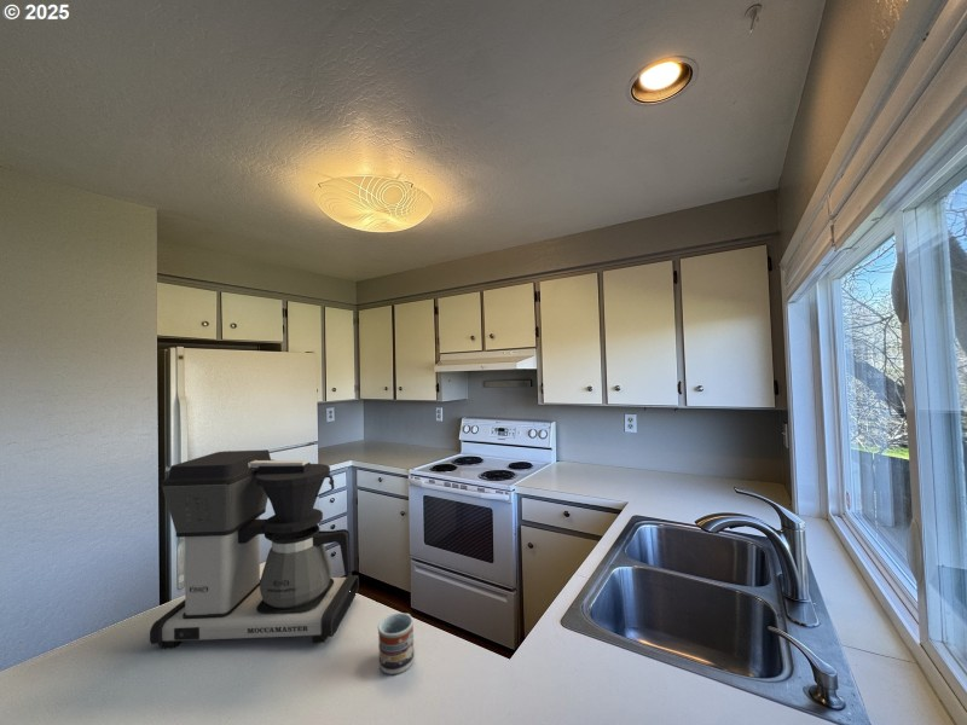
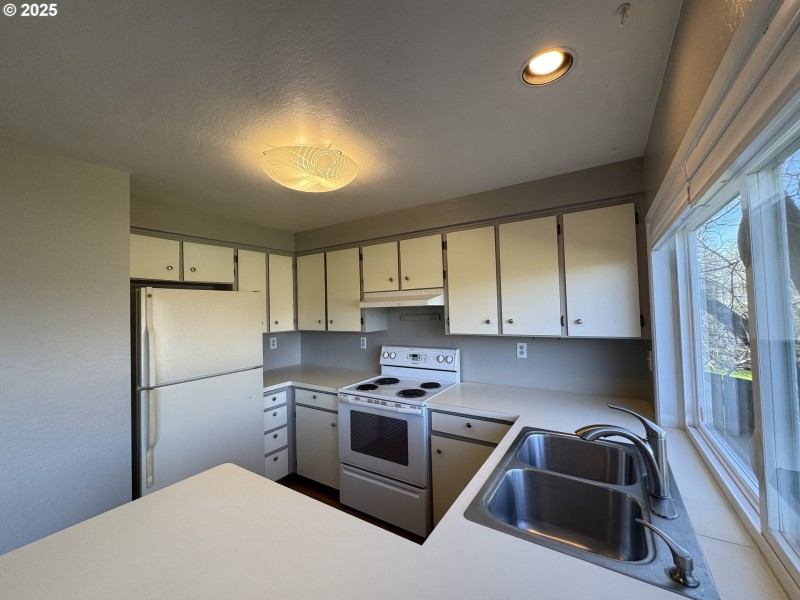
- cup [377,611,416,675]
- coffee maker [149,448,360,650]
